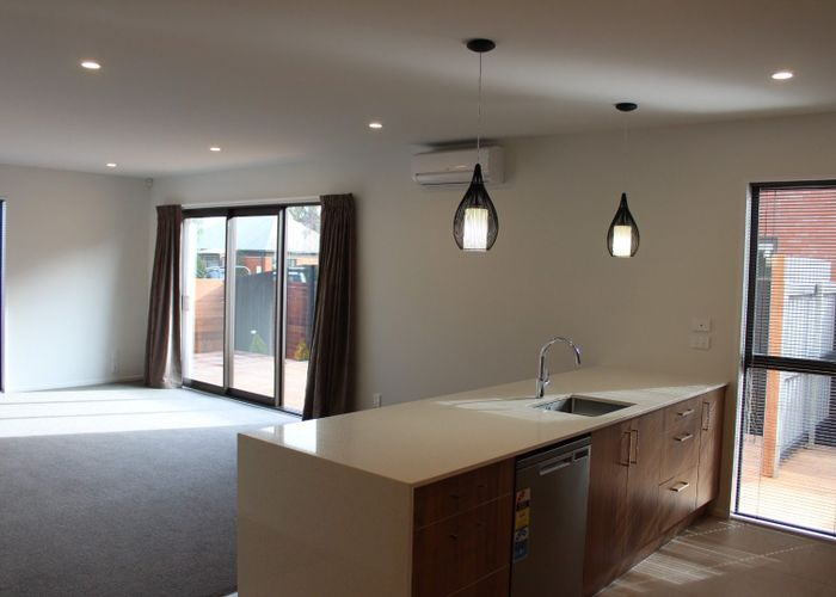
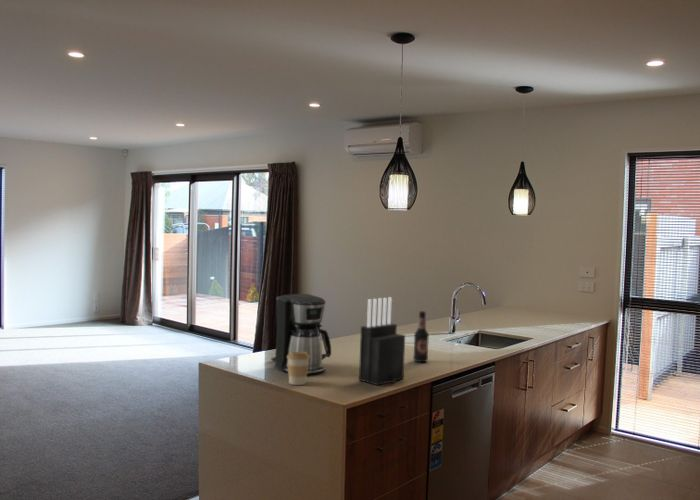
+ bottle [412,310,430,363]
+ coffee cup [287,352,310,386]
+ coffee maker [270,293,332,375]
+ knife block [358,296,406,386]
